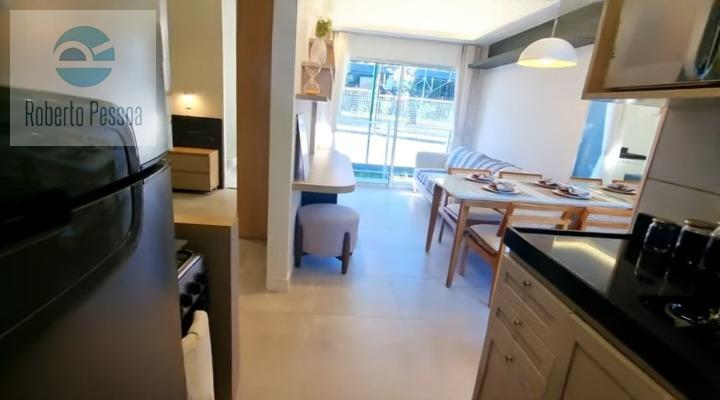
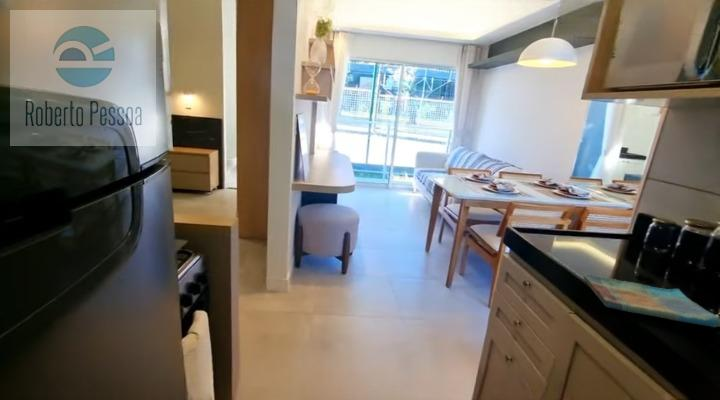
+ dish towel [583,274,720,328]
